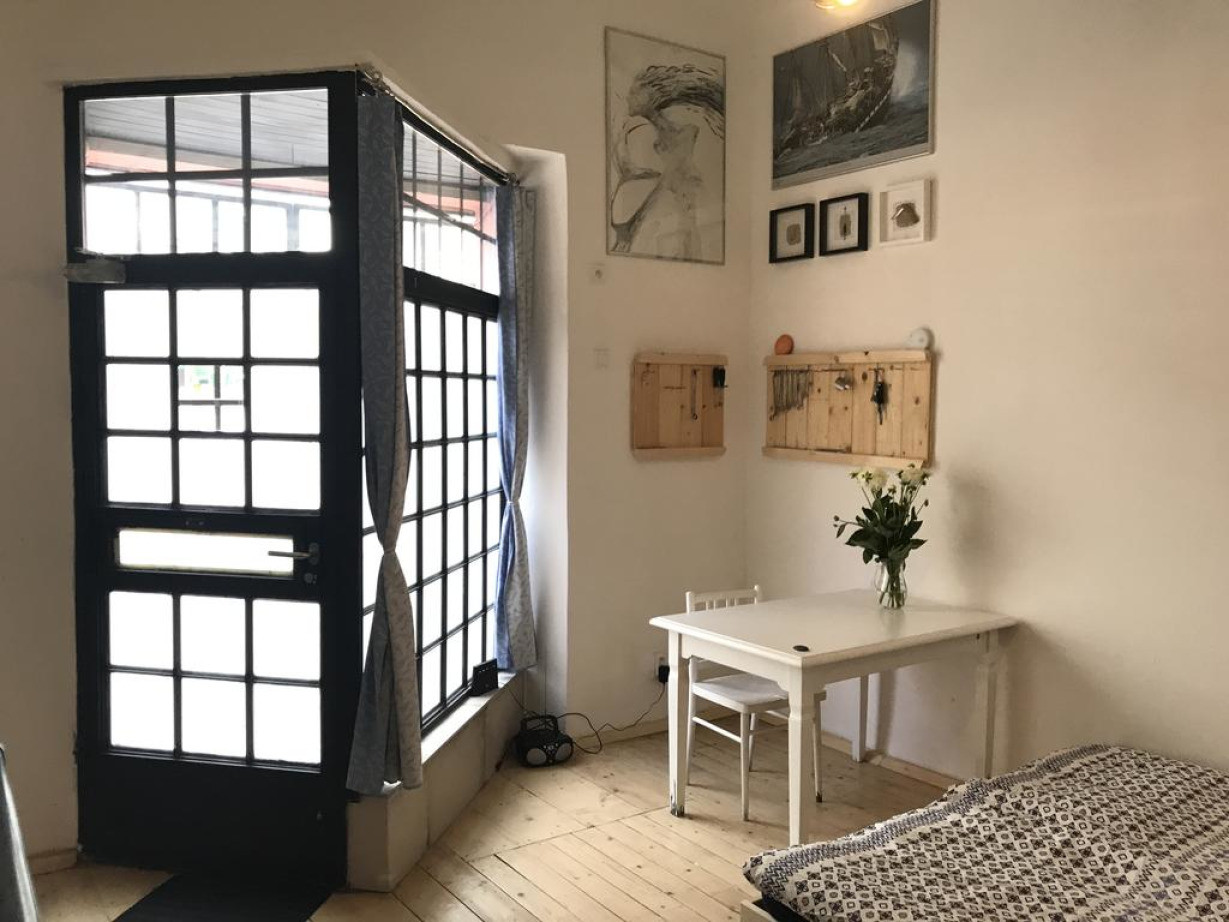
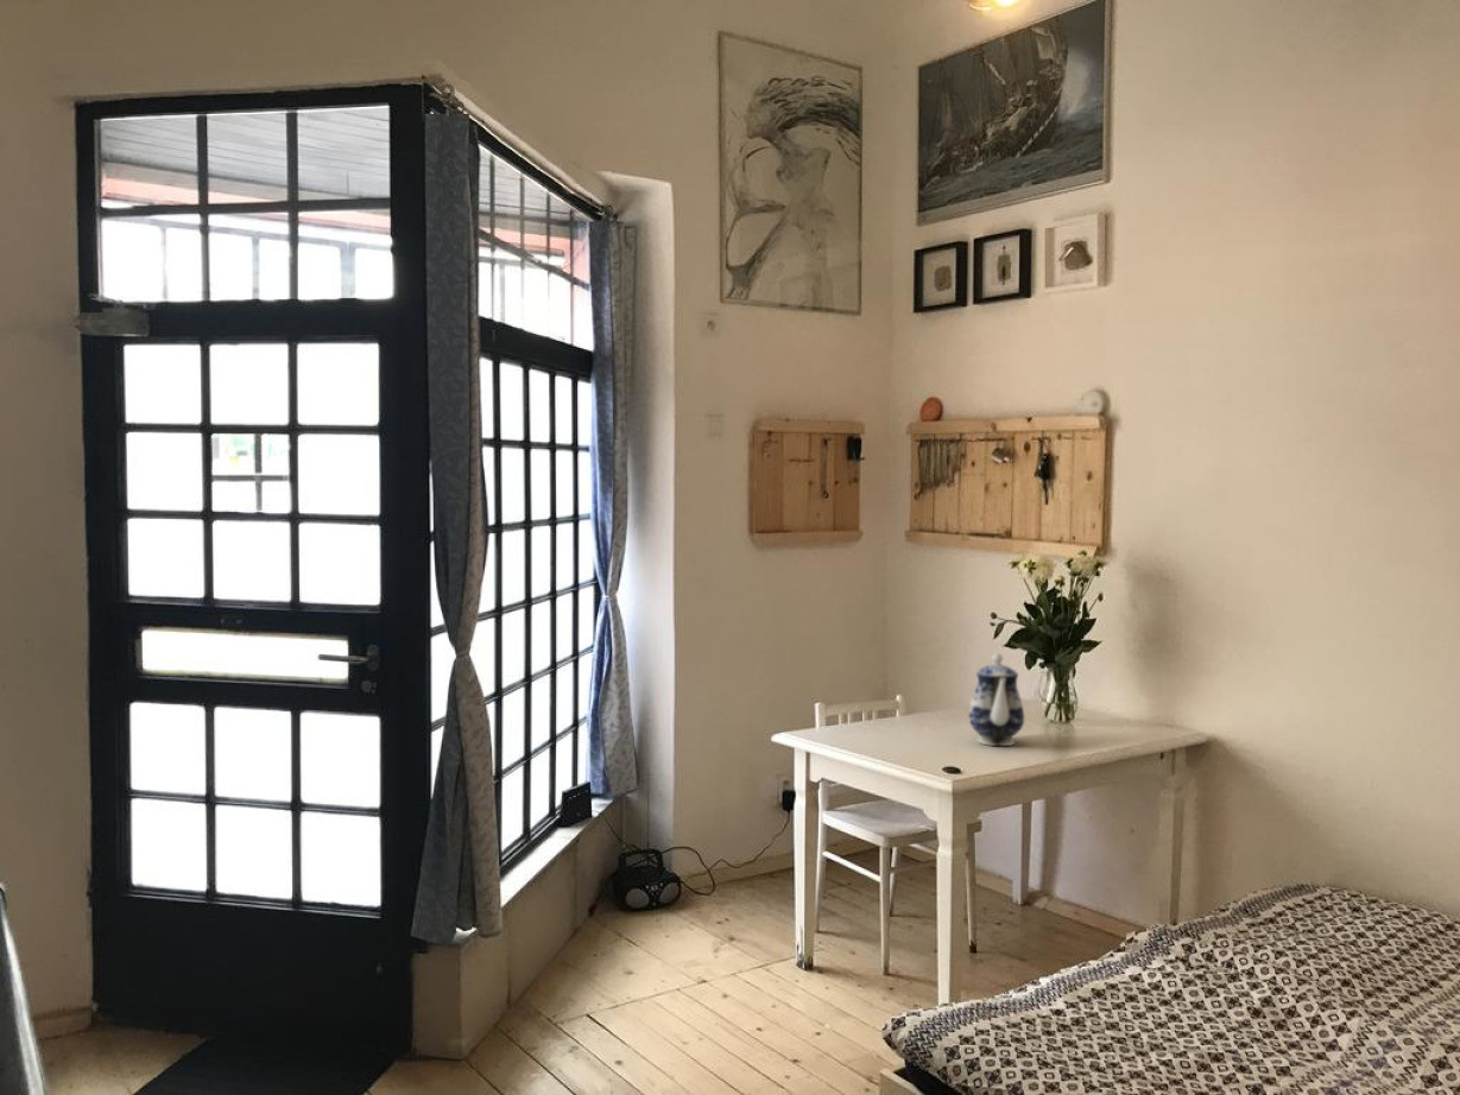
+ teapot [968,652,1025,747]
